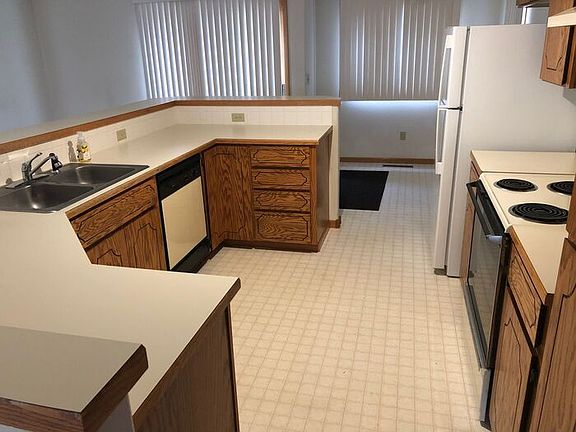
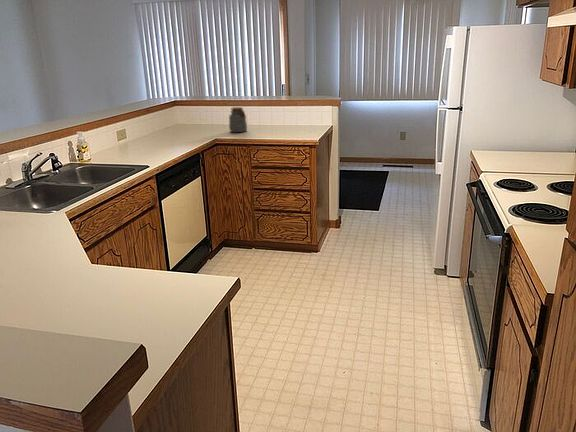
+ jar [228,106,248,133]
